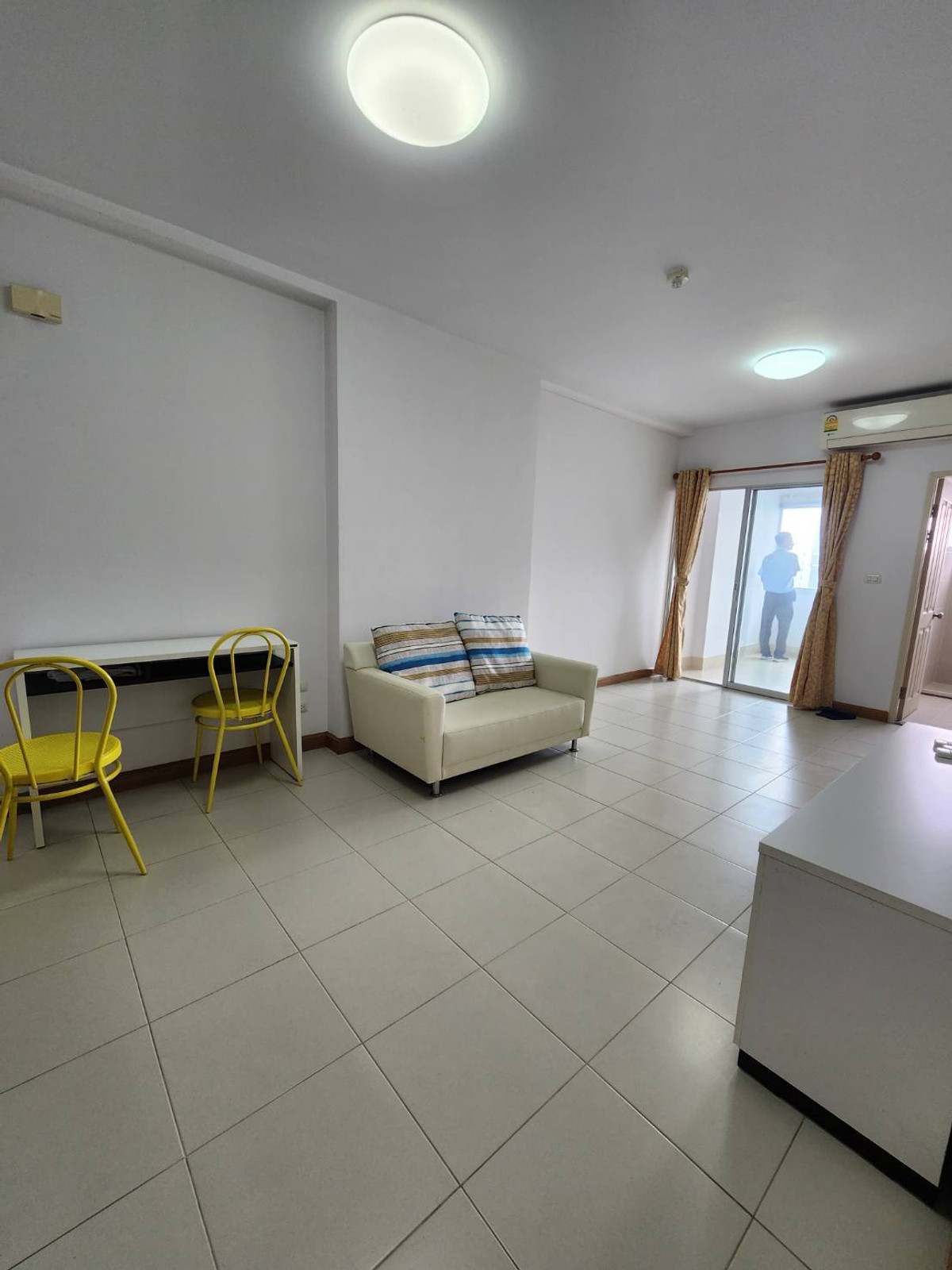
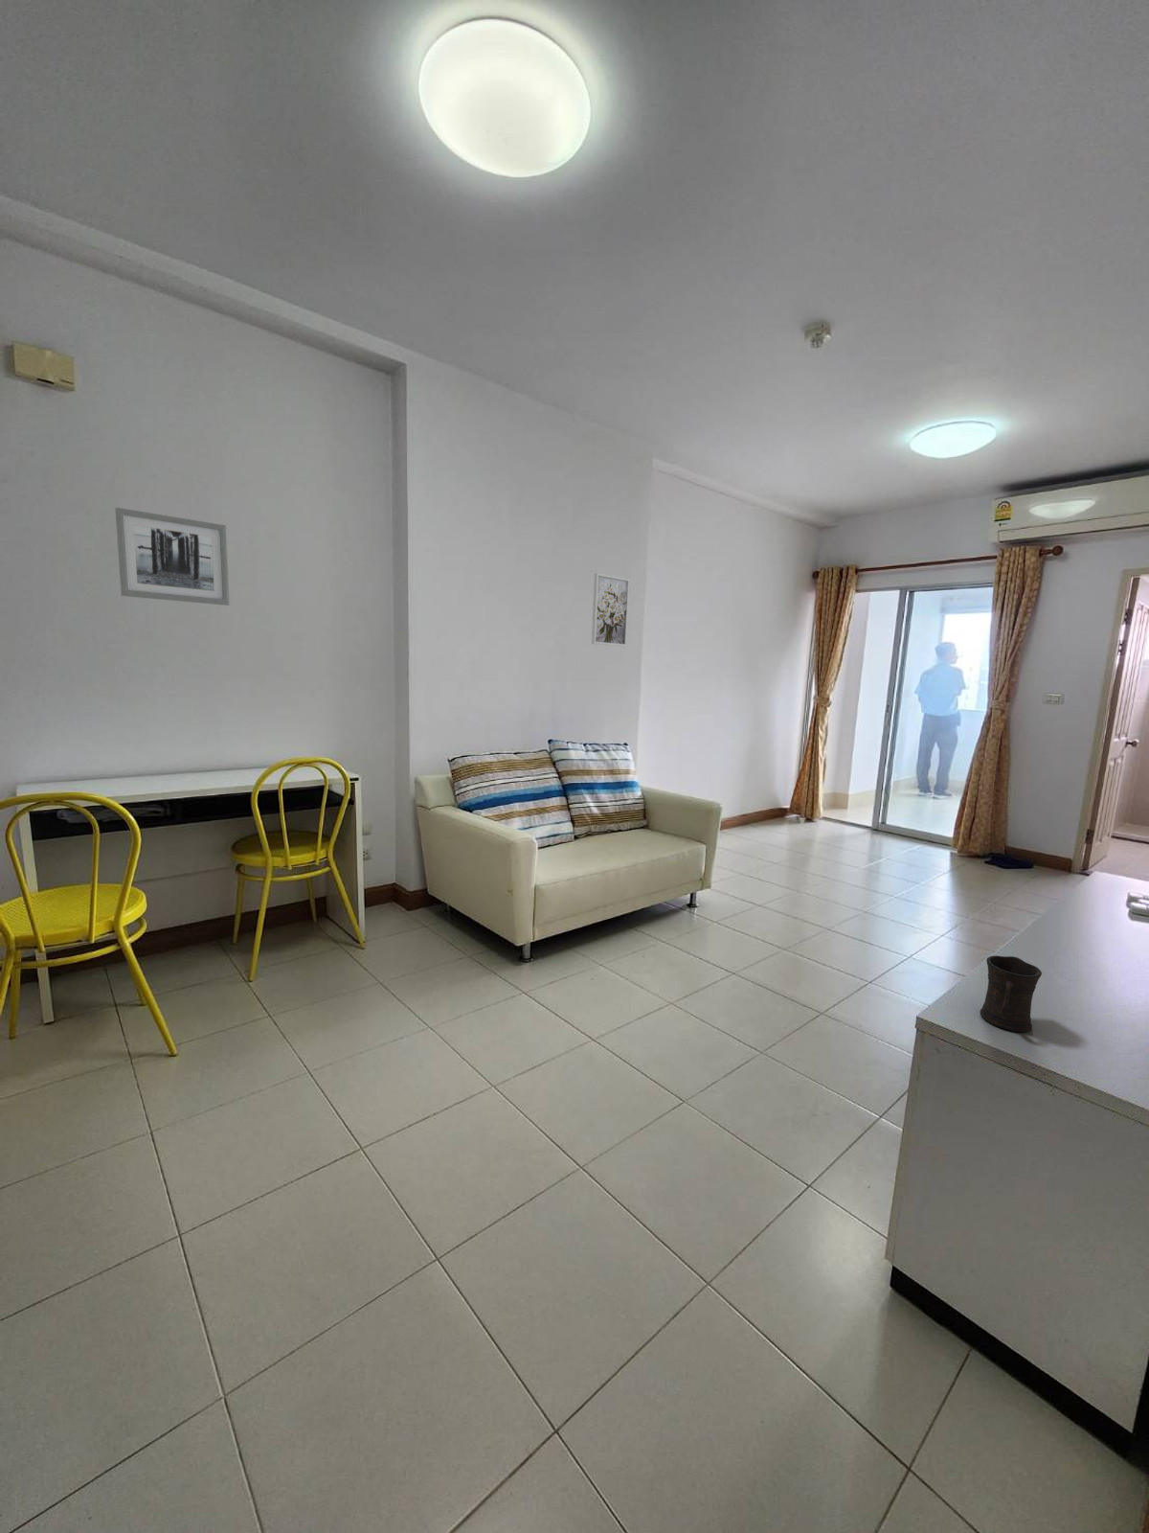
+ wall art [590,572,631,648]
+ mug [979,955,1043,1033]
+ wall art [113,507,231,606]
